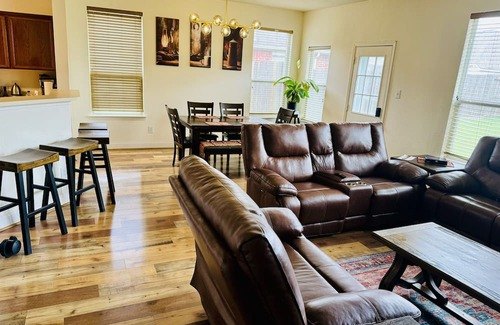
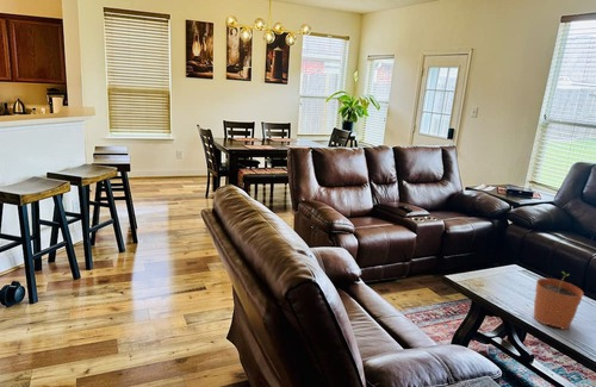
+ plant pot [533,270,585,330]
